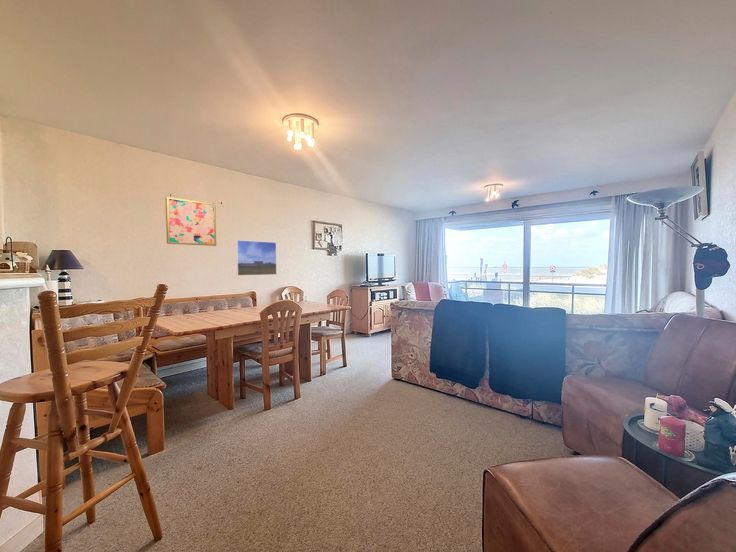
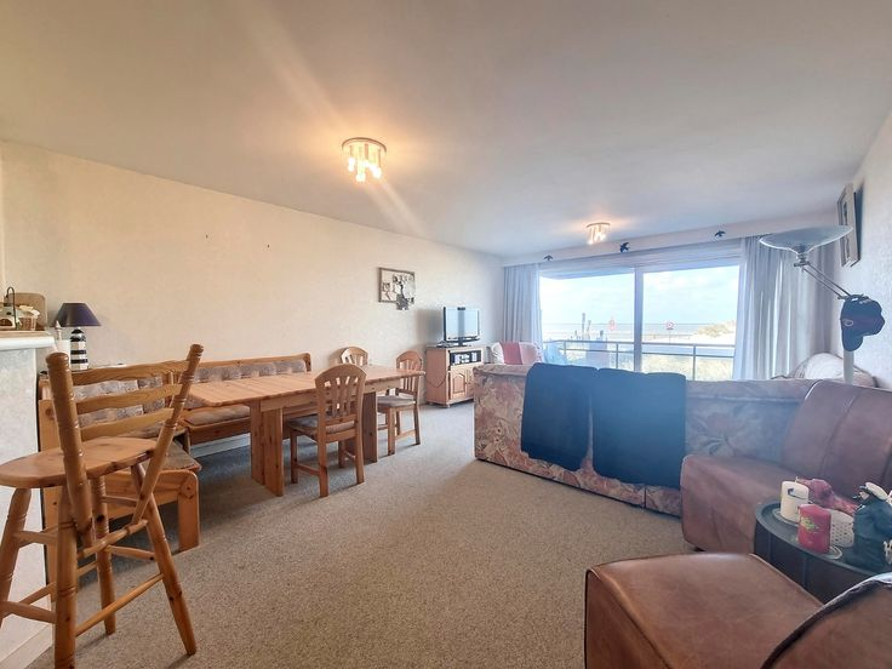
- wall art [165,196,217,247]
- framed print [235,239,278,277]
